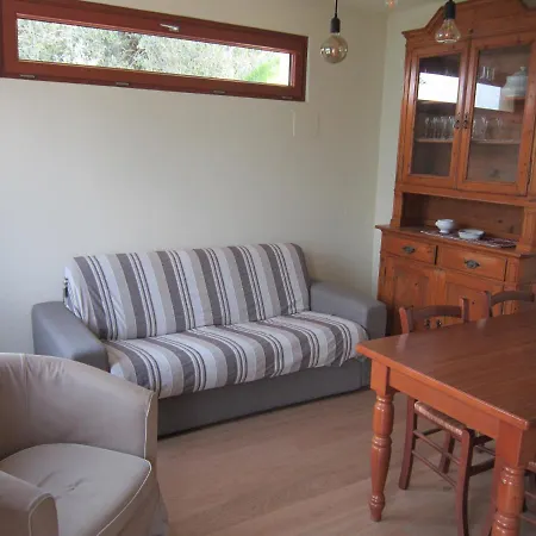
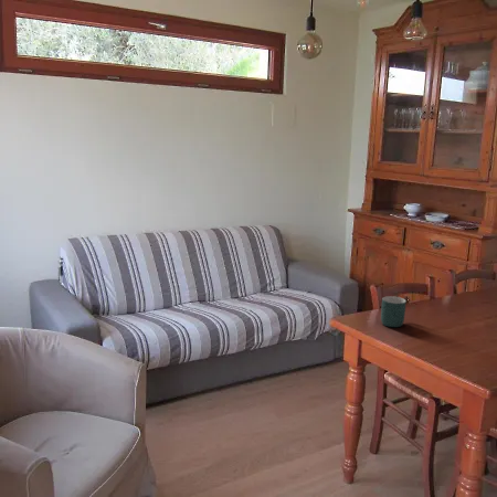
+ mug [380,295,408,328]
